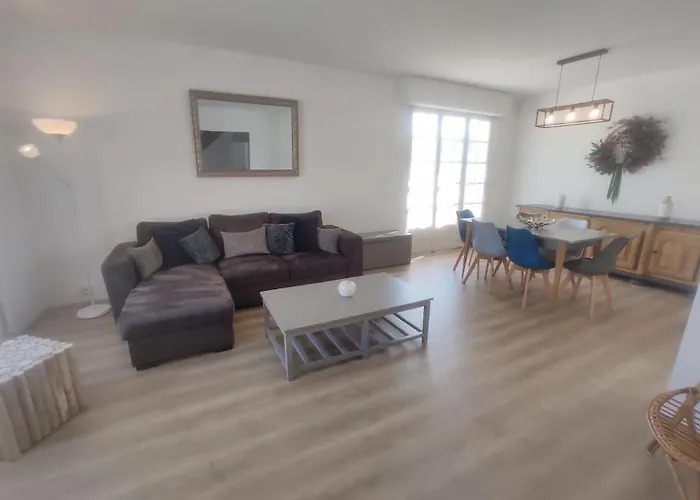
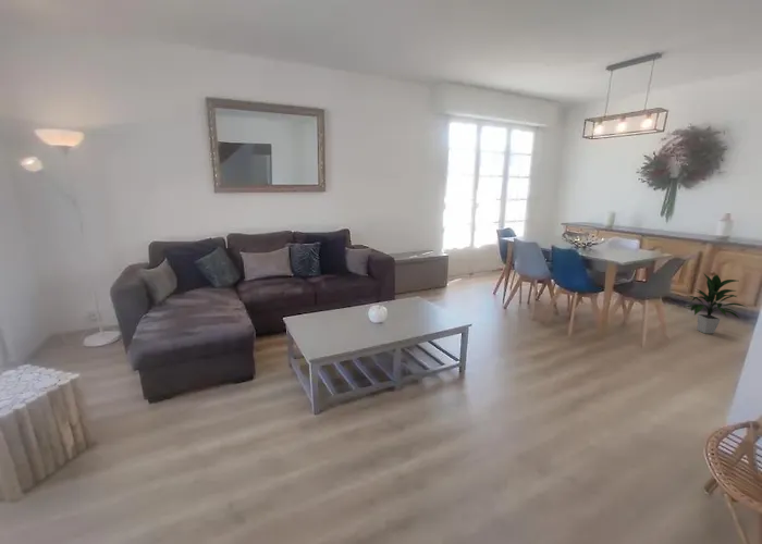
+ indoor plant [683,273,747,335]
